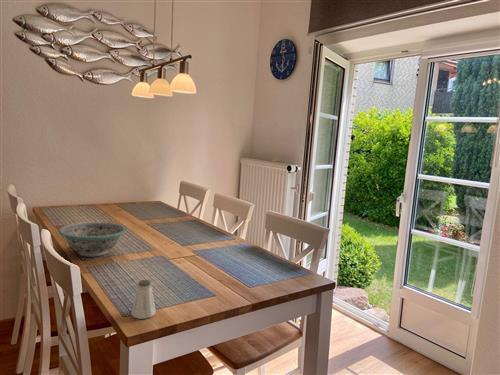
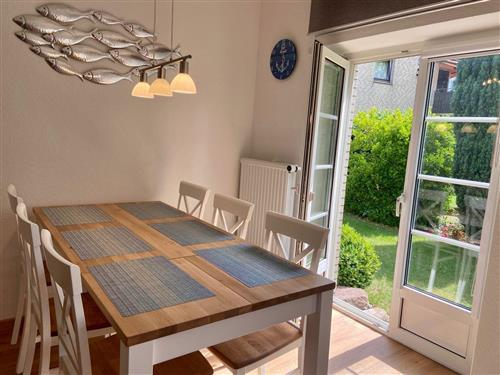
- decorative bowl [57,221,129,258]
- saltshaker [130,279,157,320]
